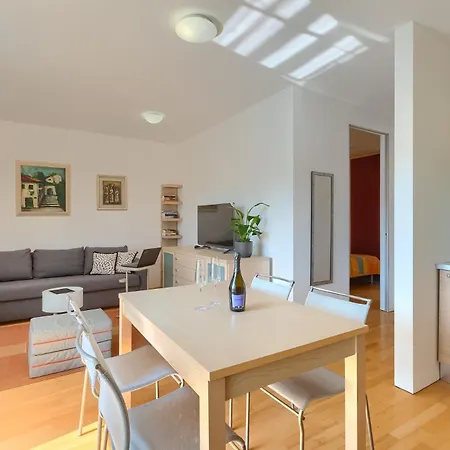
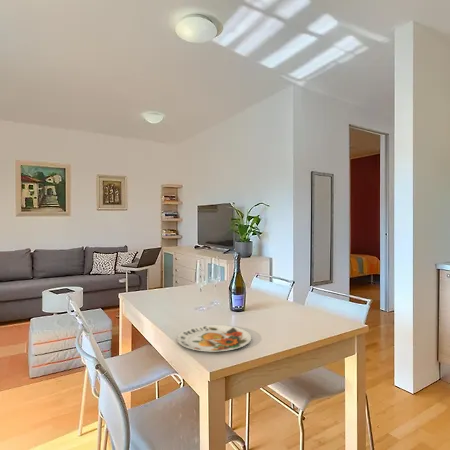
+ plate [176,324,252,352]
